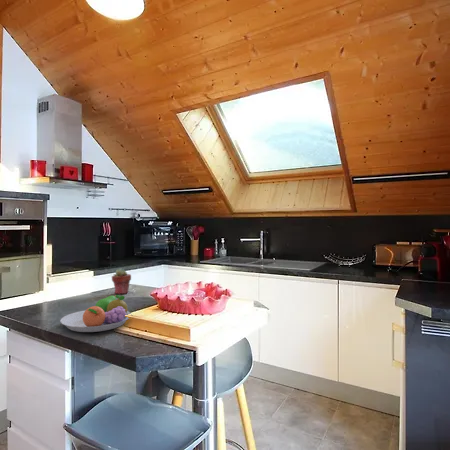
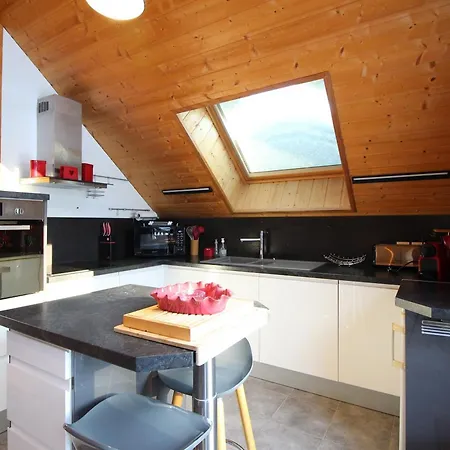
- potted succulent [111,267,132,295]
- fruit bowl [59,294,132,333]
